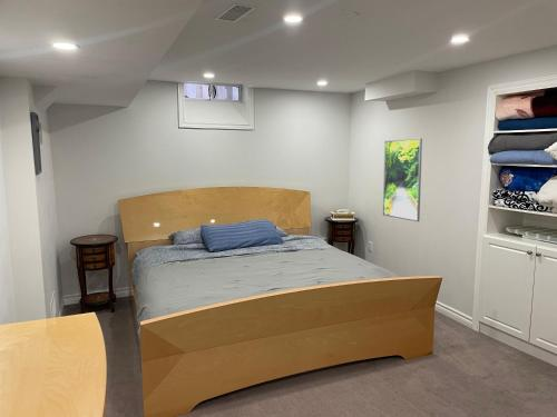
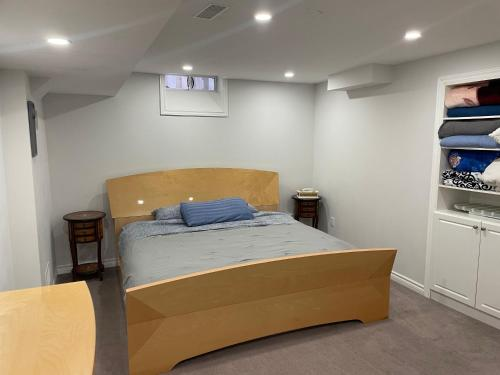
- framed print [382,137,423,222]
